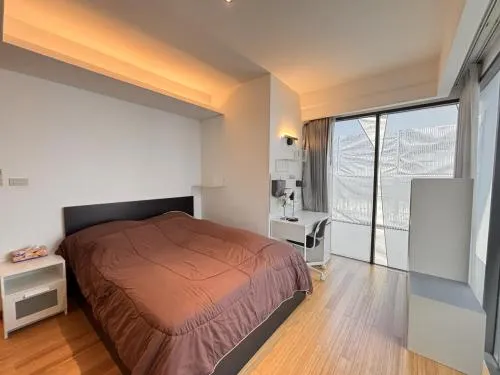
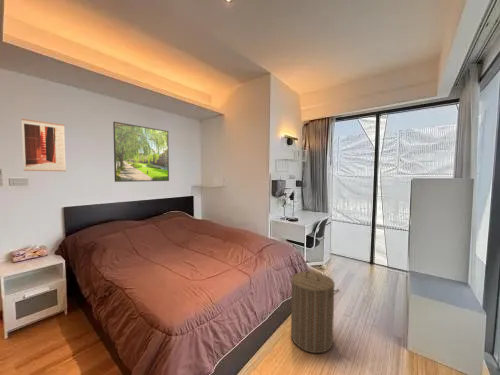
+ wall art [20,118,67,172]
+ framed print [112,121,170,183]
+ laundry hamper [288,269,340,354]
